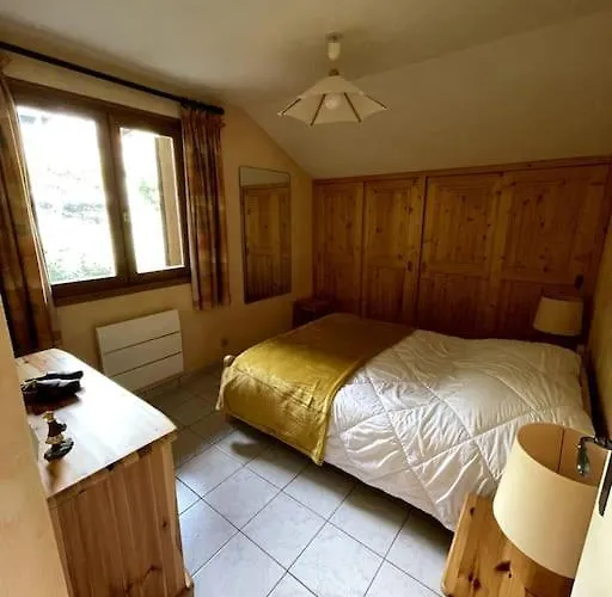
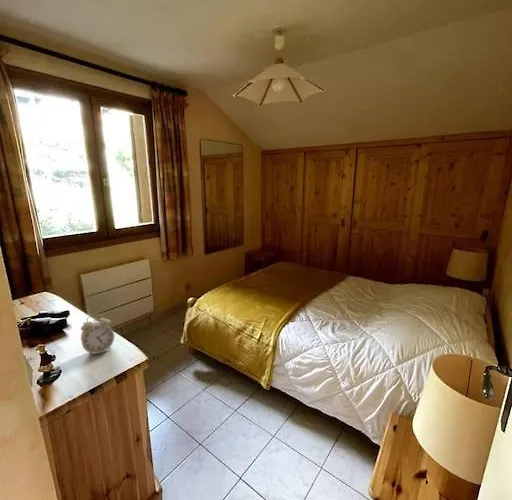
+ alarm clock [80,313,115,357]
